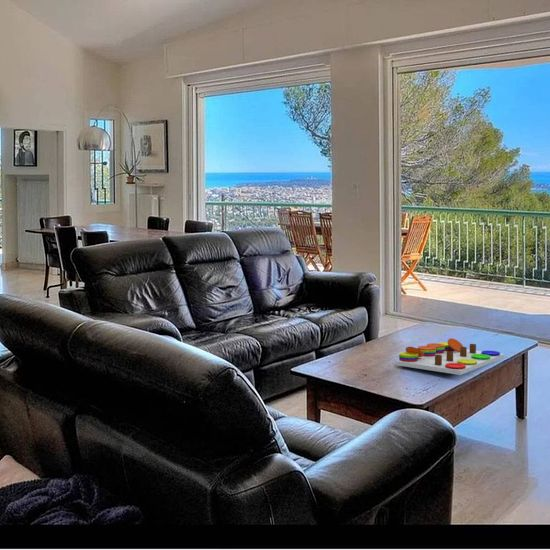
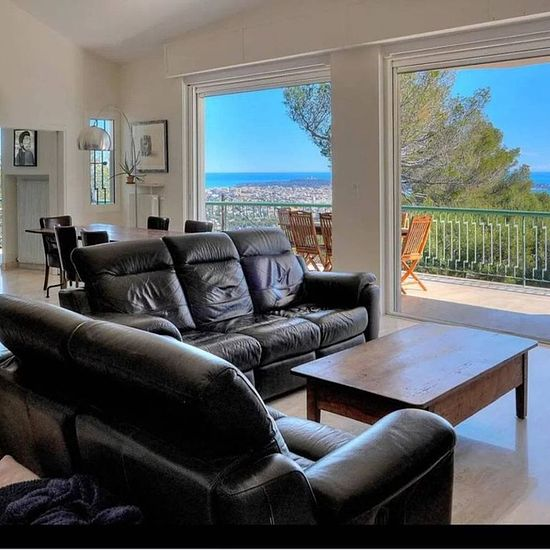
- board game [394,337,505,376]
